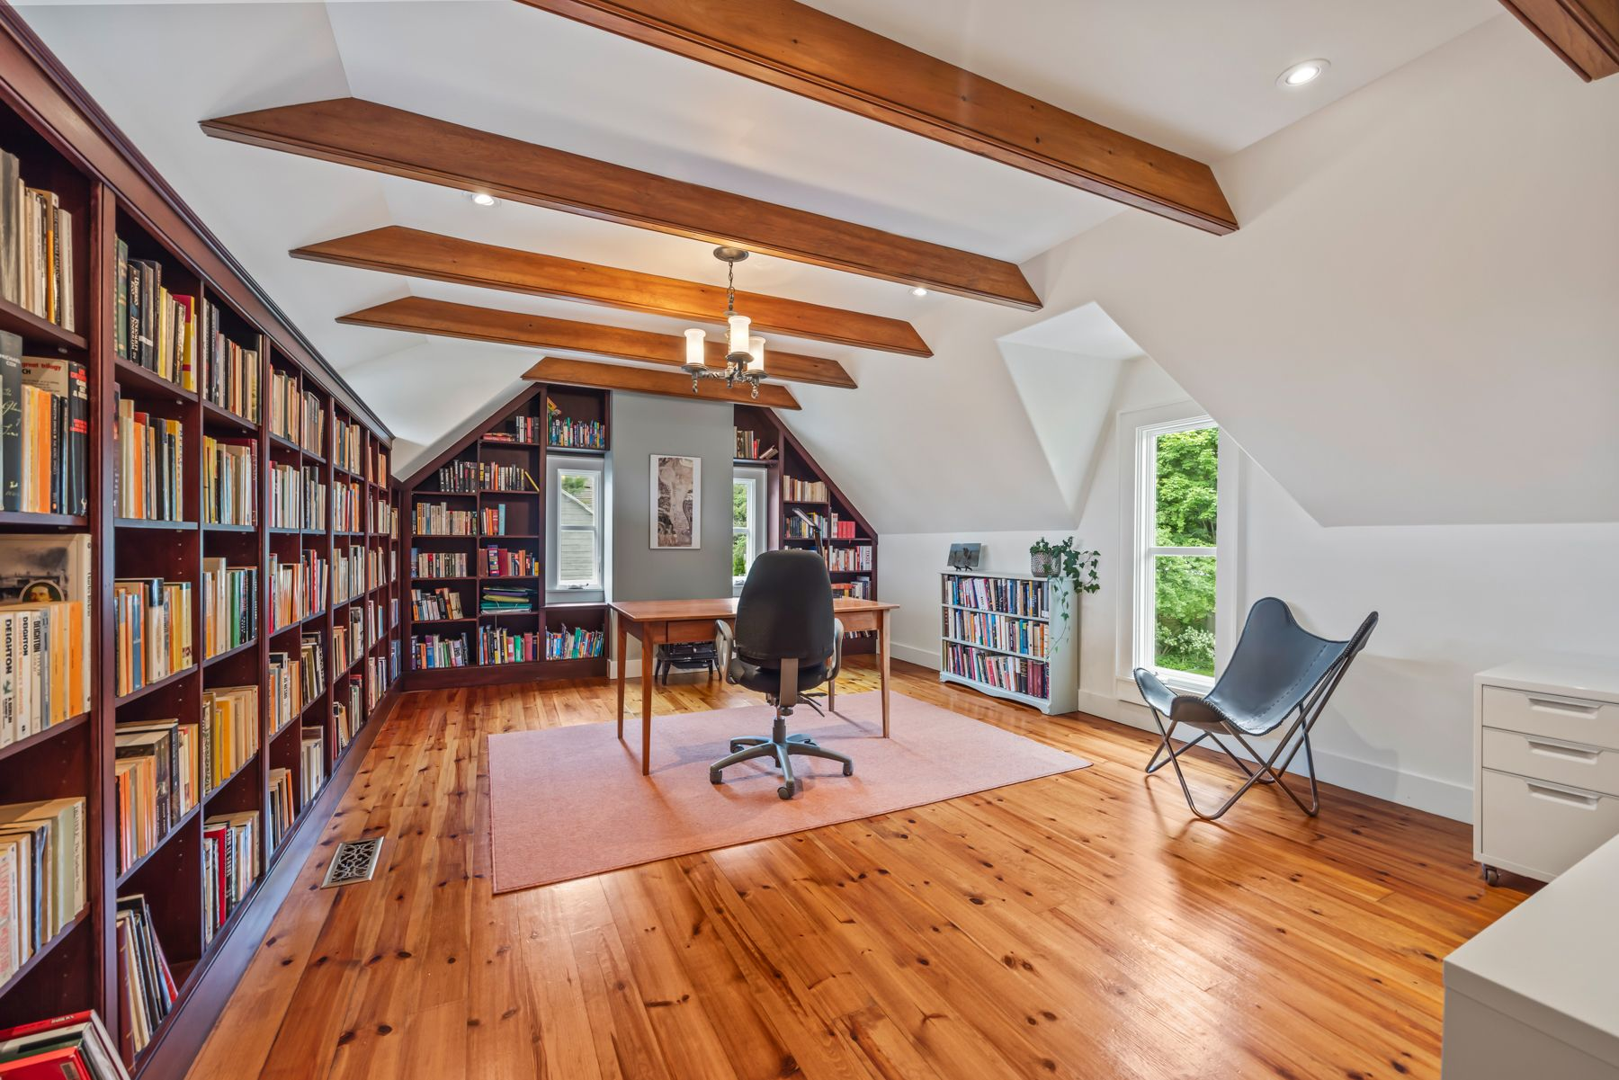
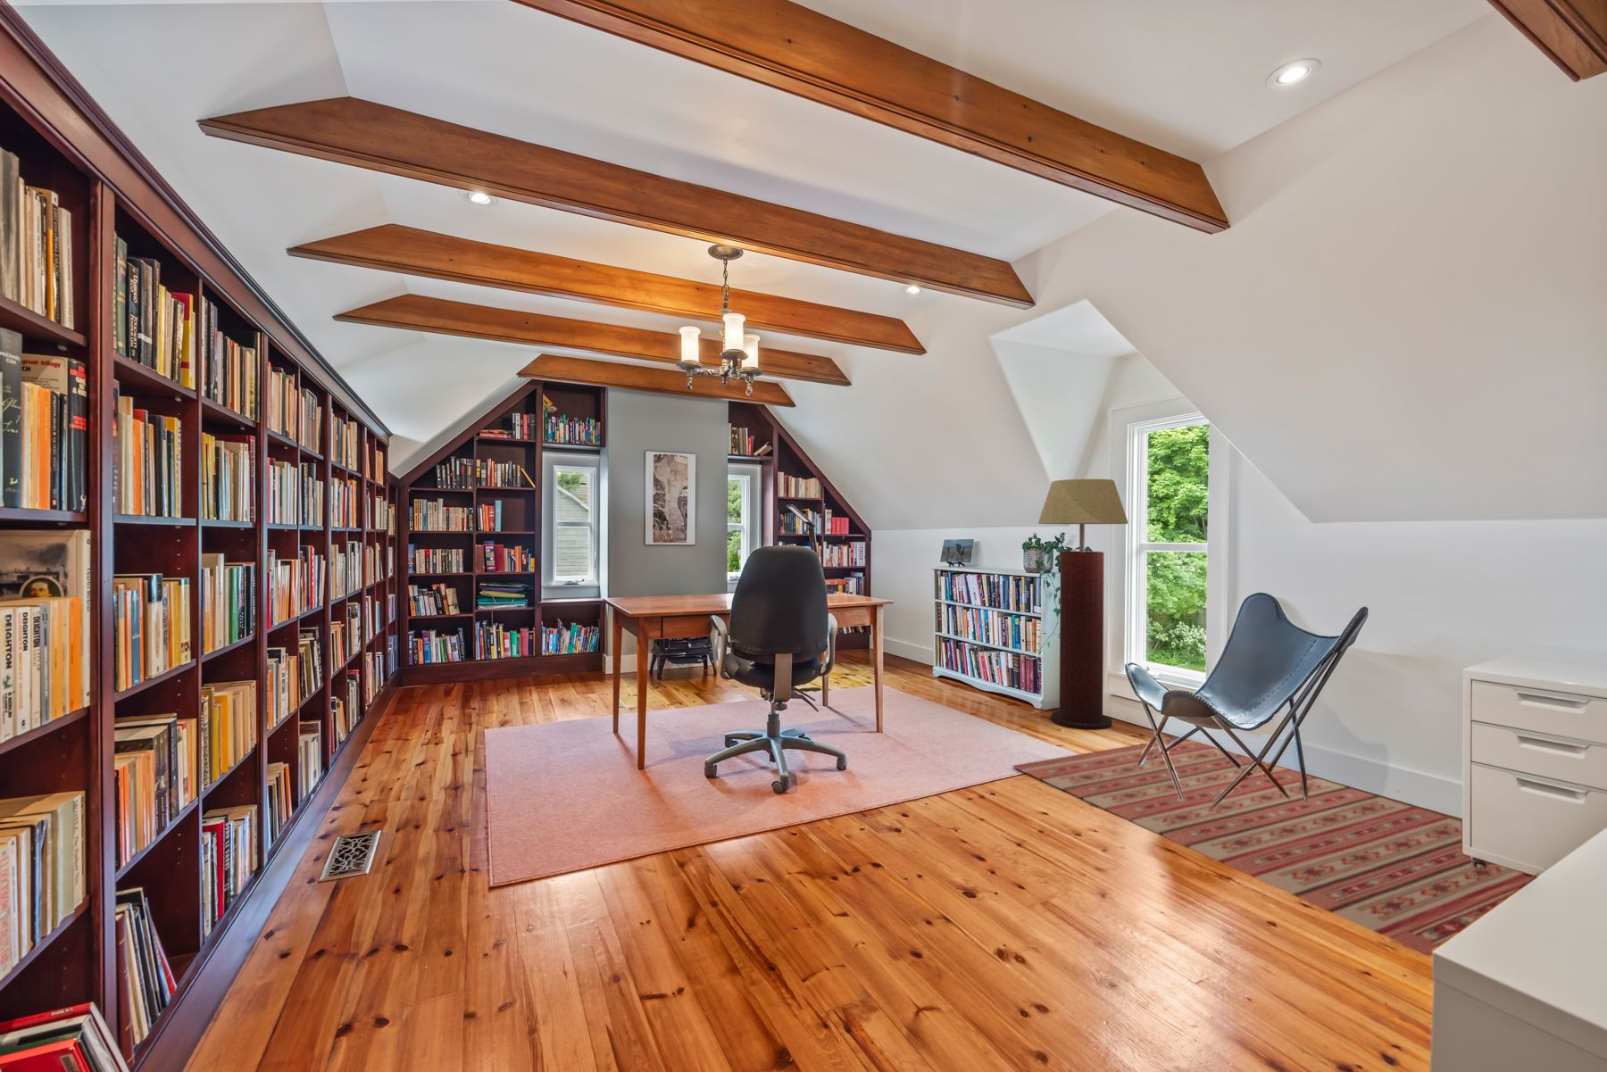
+ floor lamp [1037,479,1130,731]
+ rug [1011,737,1547,957]
